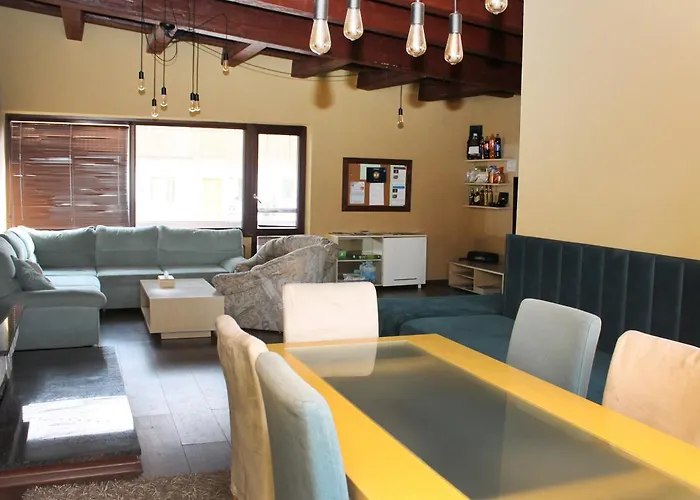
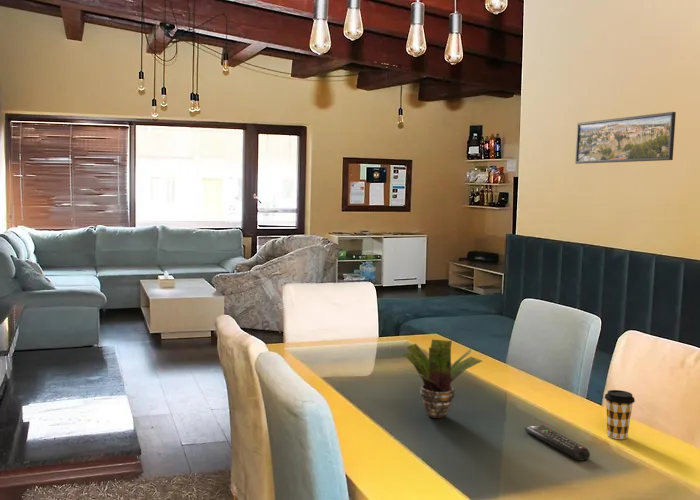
+ remote control [524,424,591,462]
+ potted plant [398,338,483,419]
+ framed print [574,111,677,165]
+ coffee cup [604,389,636,440]
